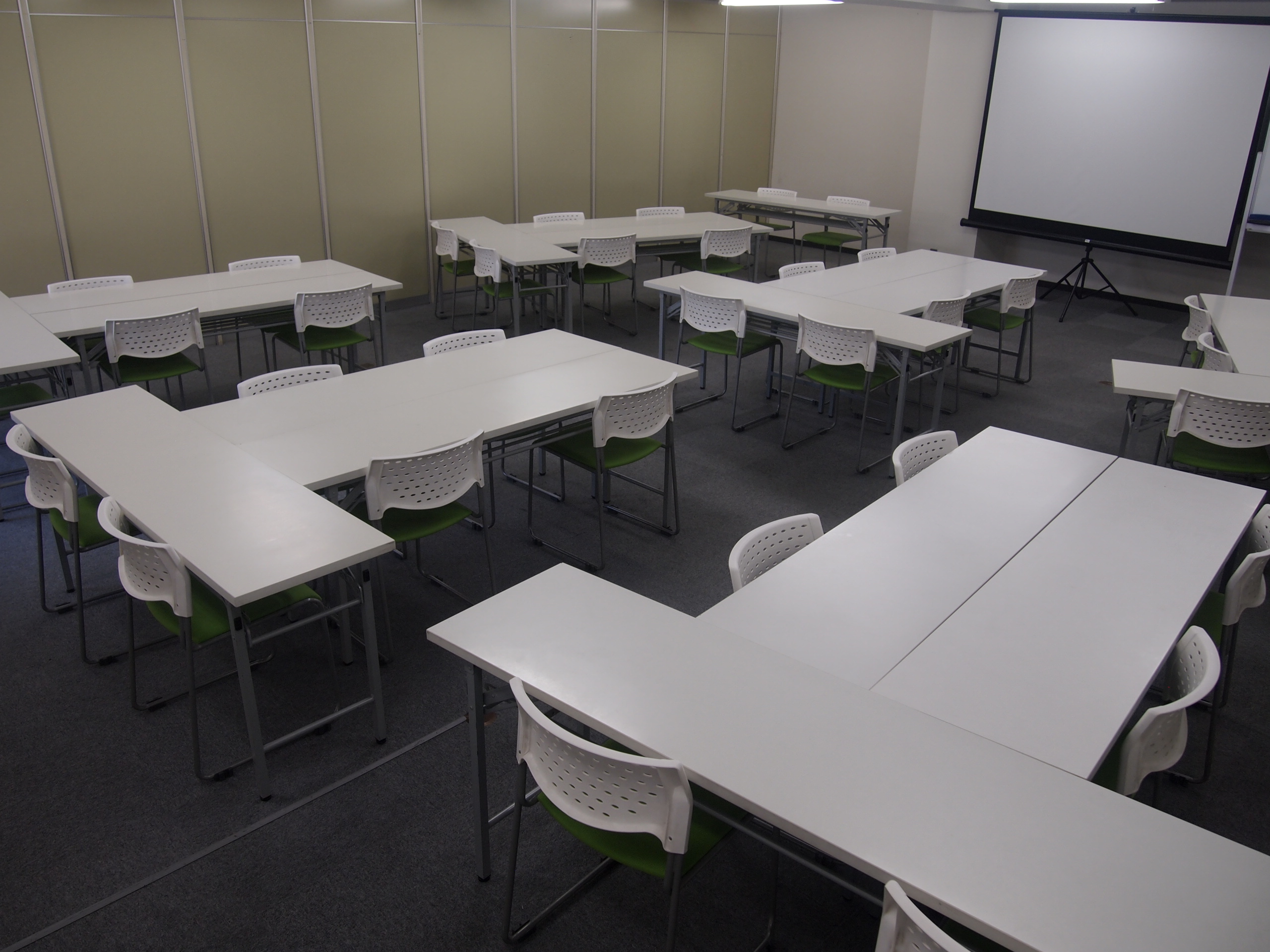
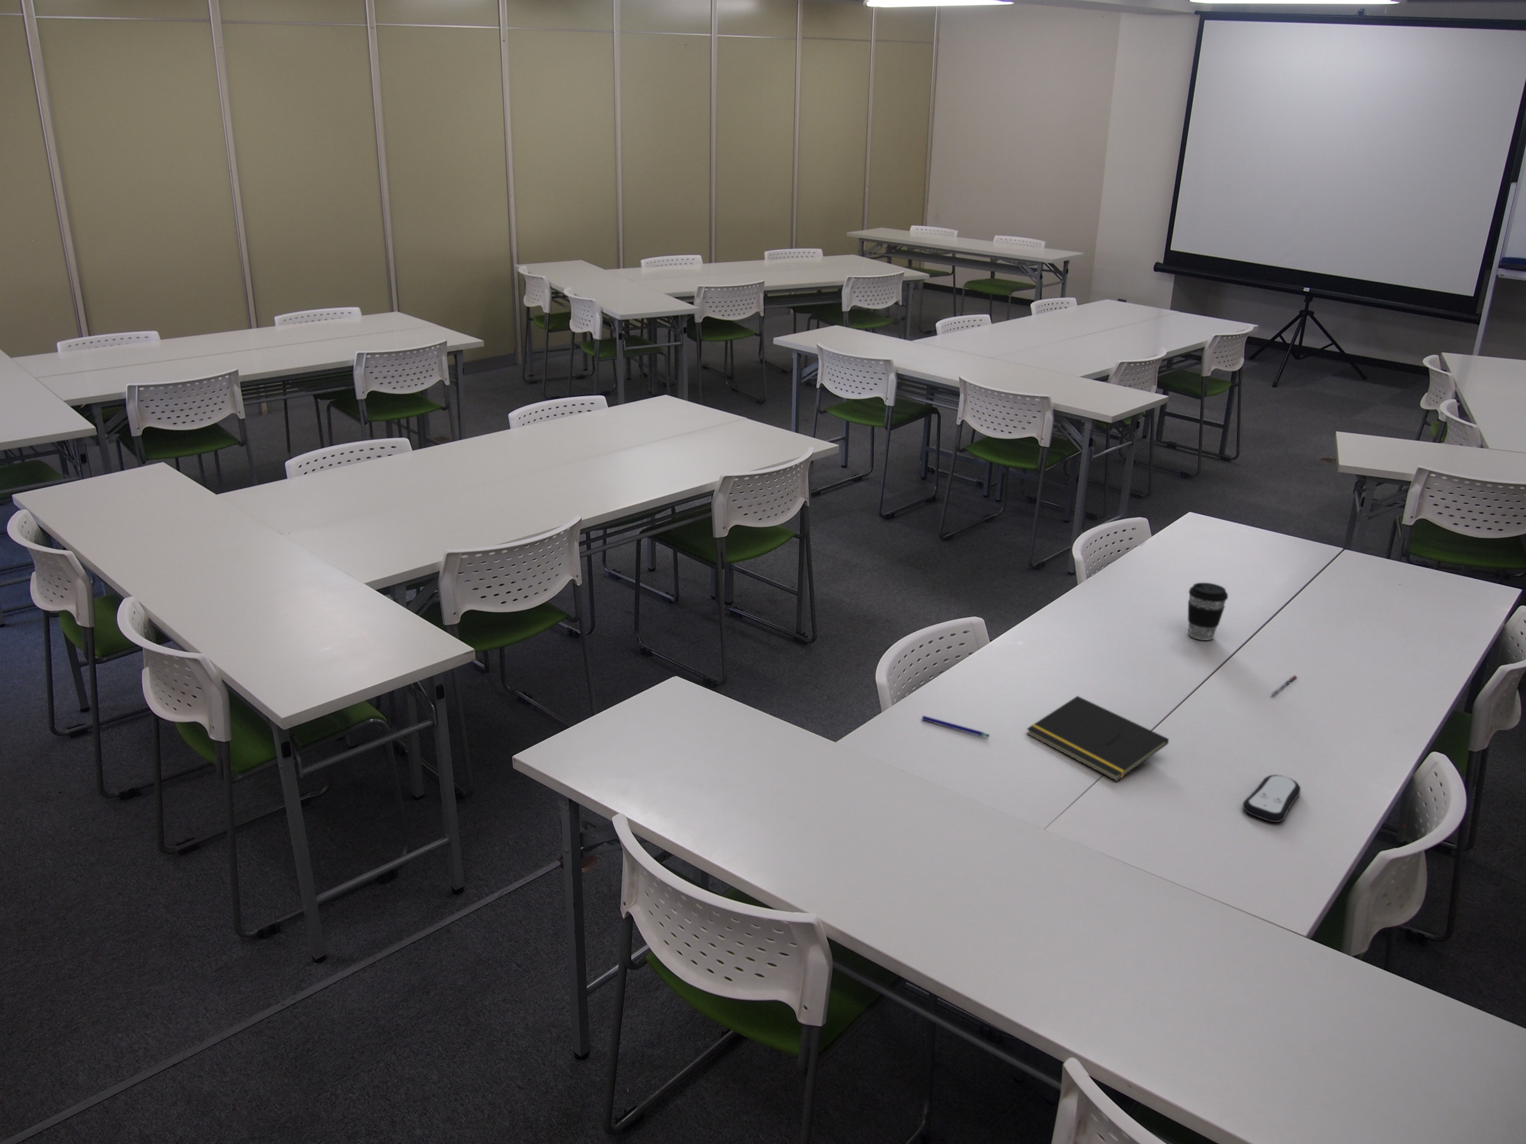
+ pen [922,715,990,738]
+ notepad [1026,696,1169,782]
+ remote control [1242,774,1301,823]
+ pen [1270,674,1298,697]
+ coffee cup [1187,582,1228,642]
